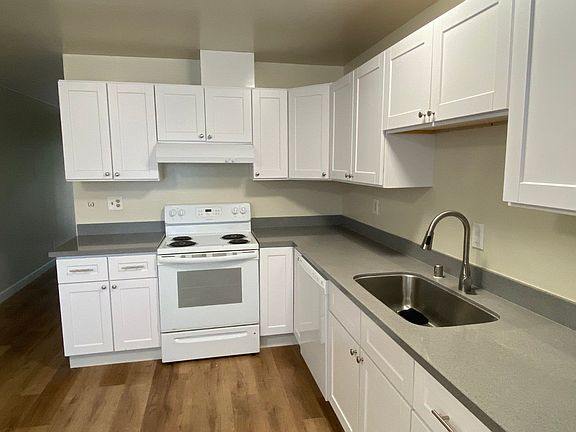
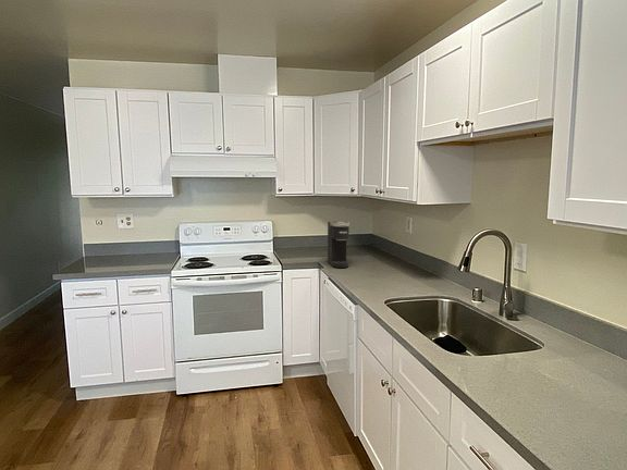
+ coffee maker [327,221,351,269]
